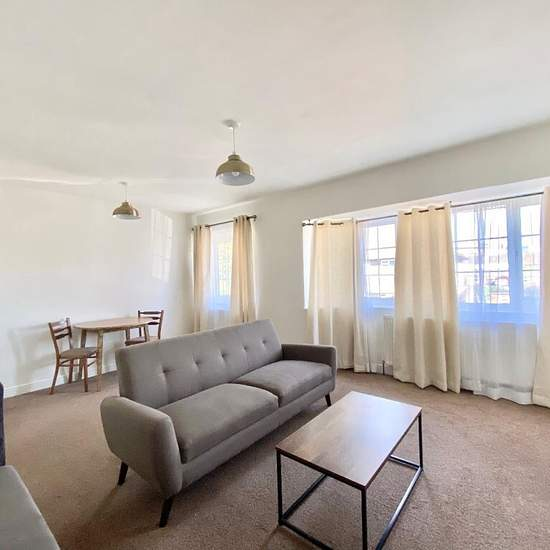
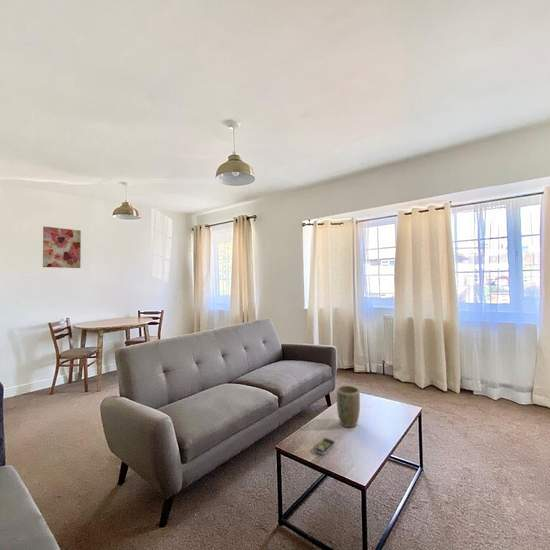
+ plant pot [336,385,361,428]
+ remote control [313,437,336,456]
+ wall art [42,226,82,269]
